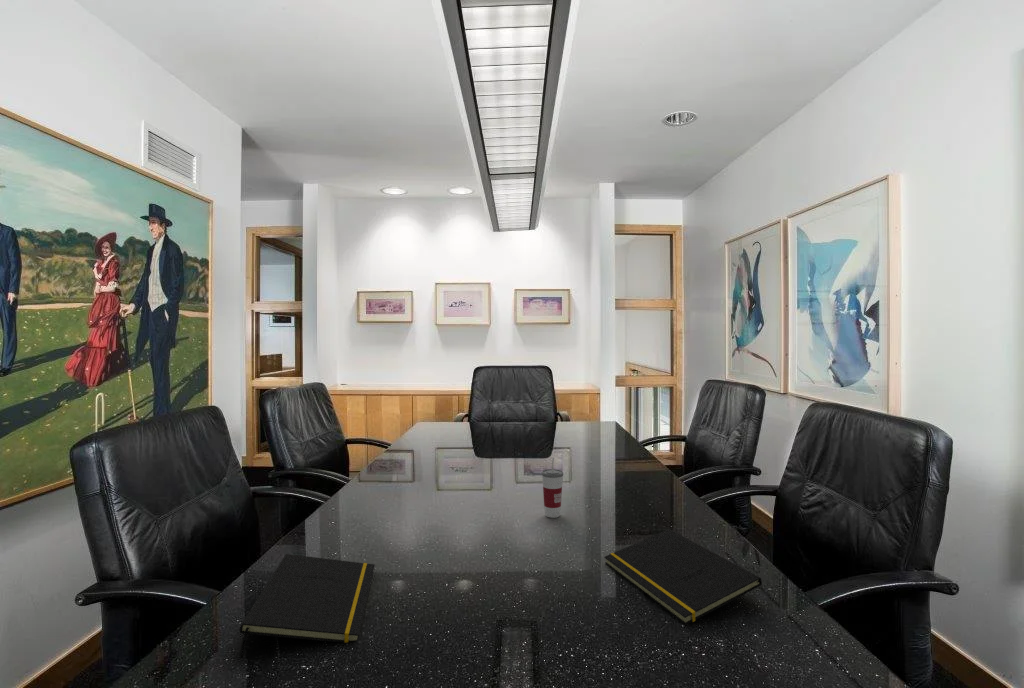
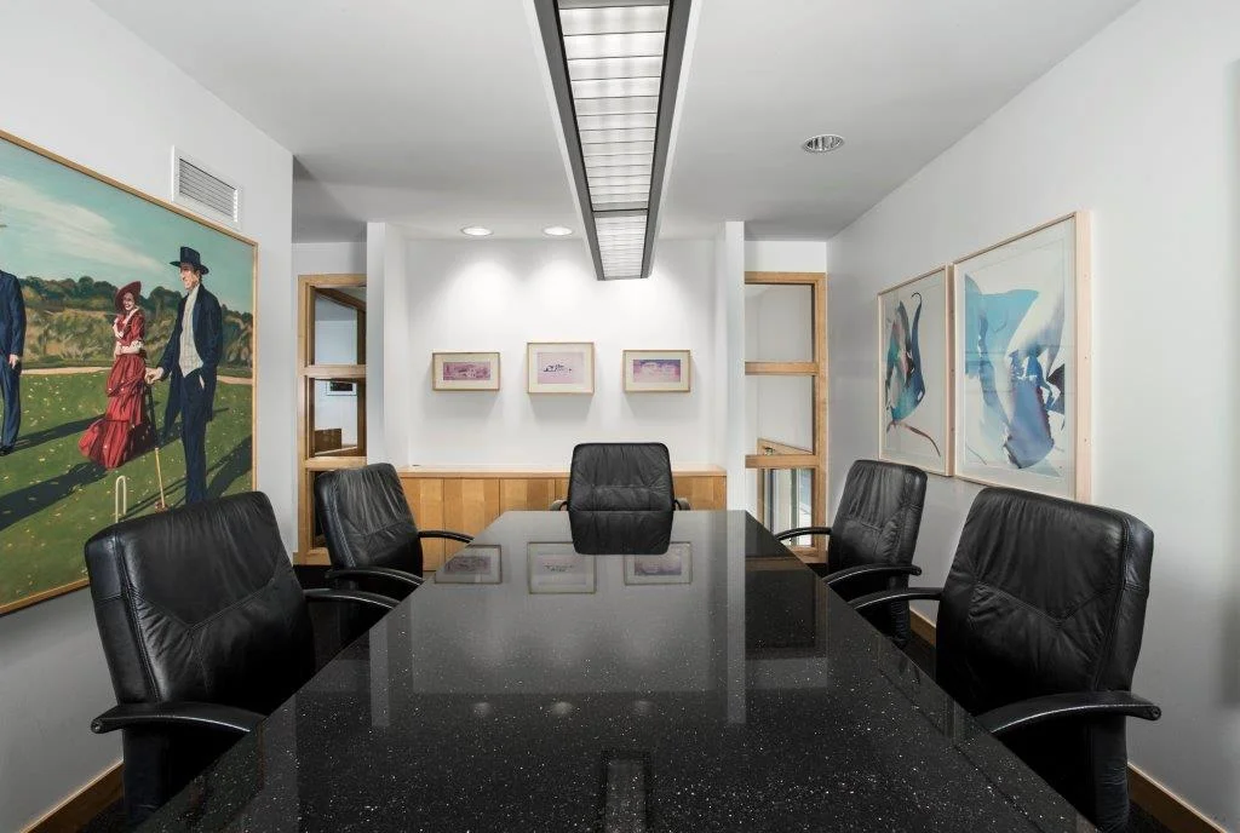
- notepad [603,528,763,626]
- notepad [239,553,375,659]
- cup [541,457,564,519]
